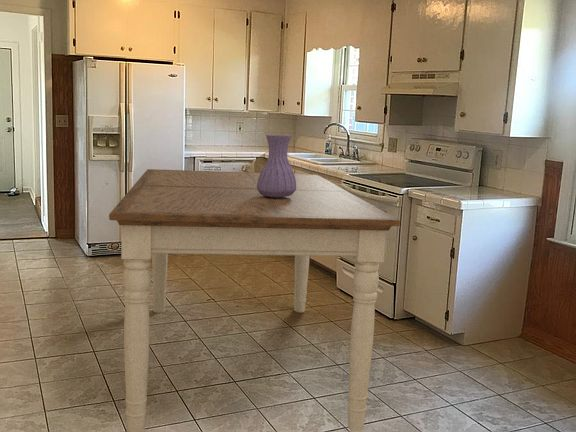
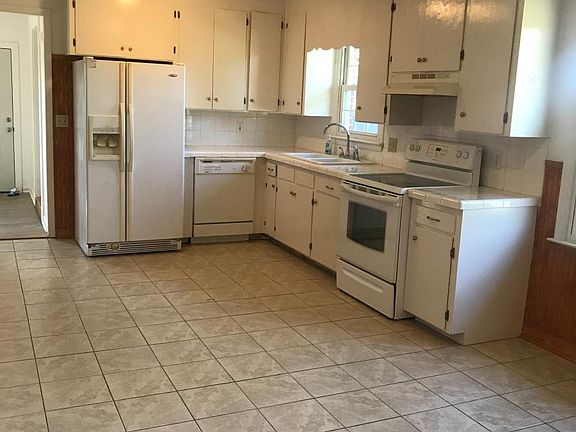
- dining table [108,168,401,432]
- vase [257,134,296,198]
